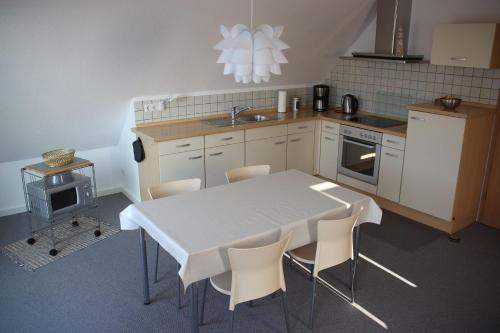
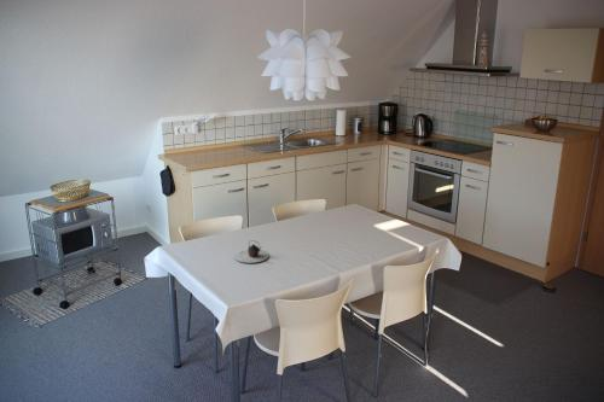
+ teapot [233,239,271,264]
